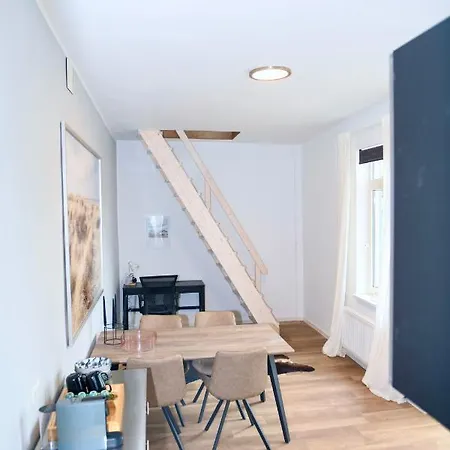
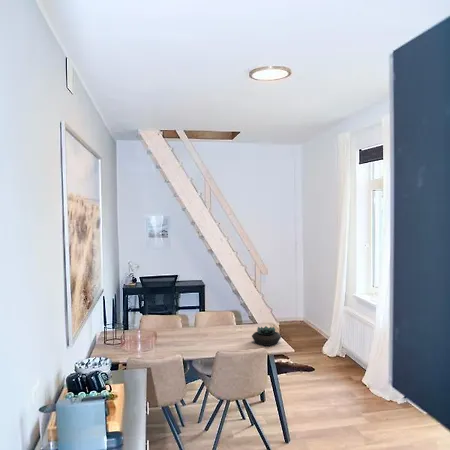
+ succulent plant [251,325,282,347]
